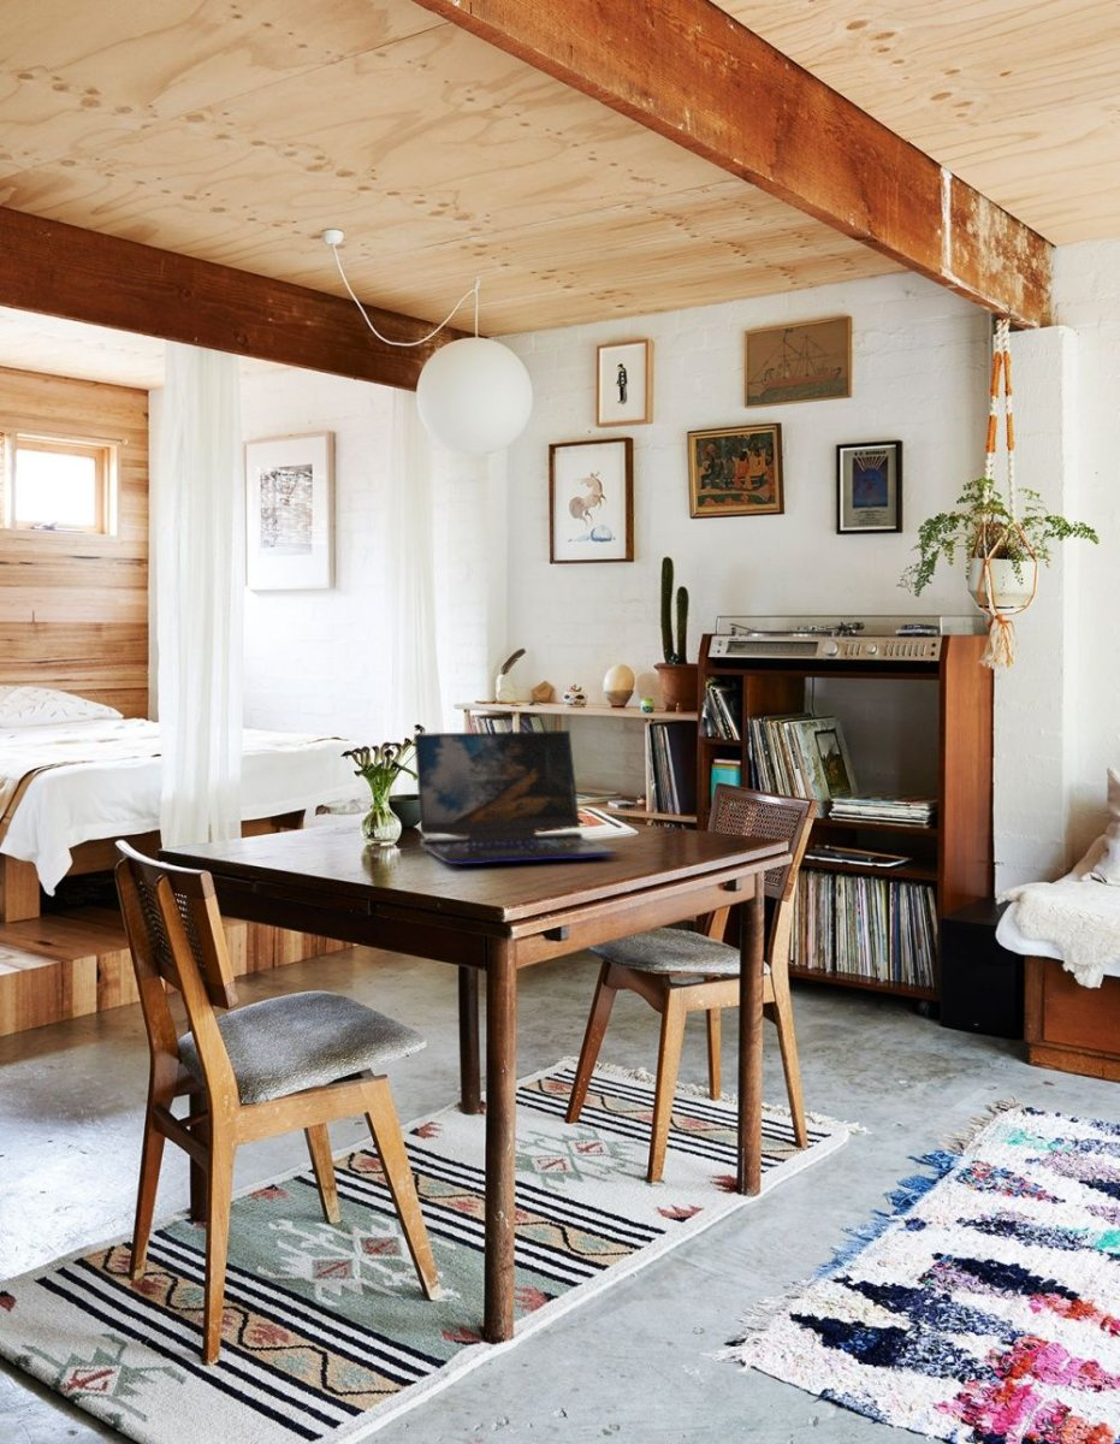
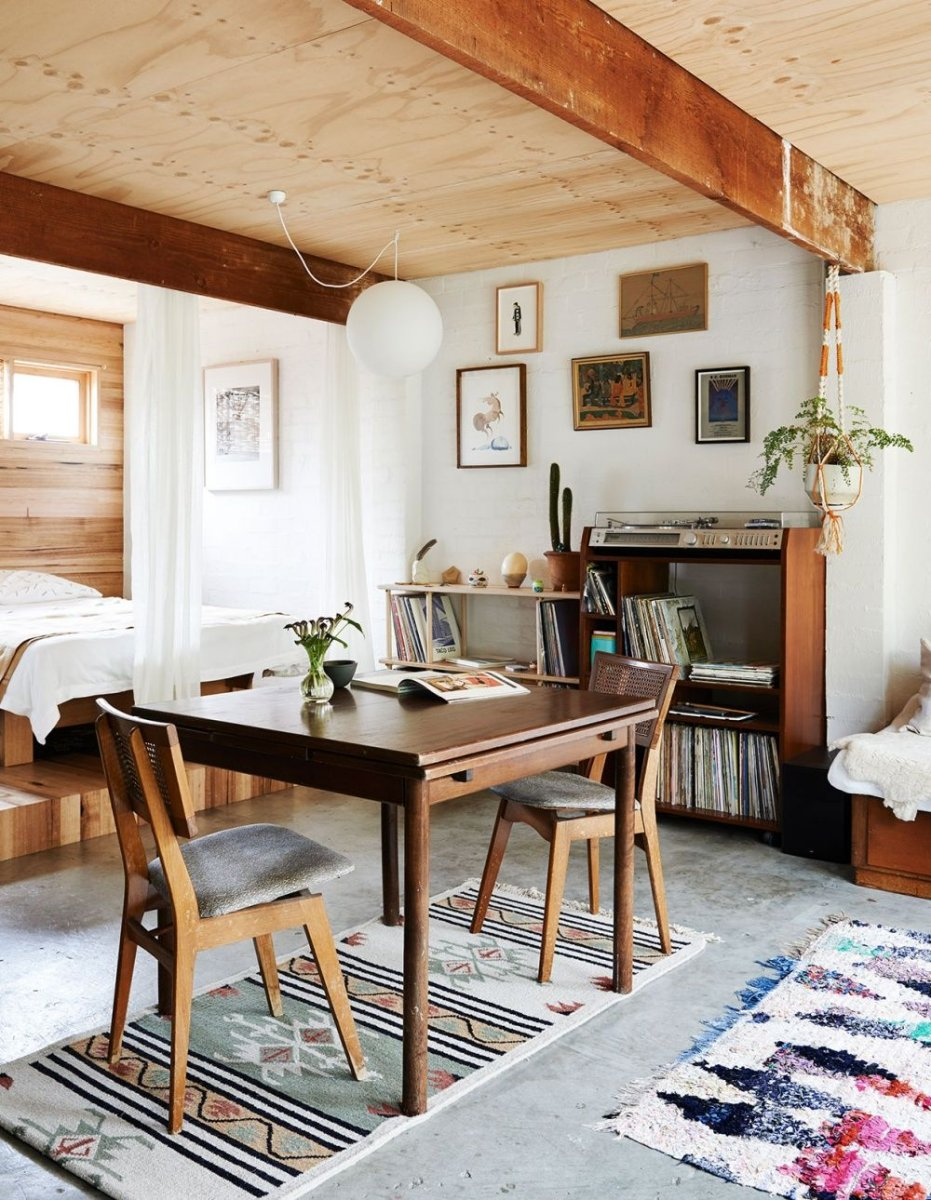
- laptop [413,729,617,866]
